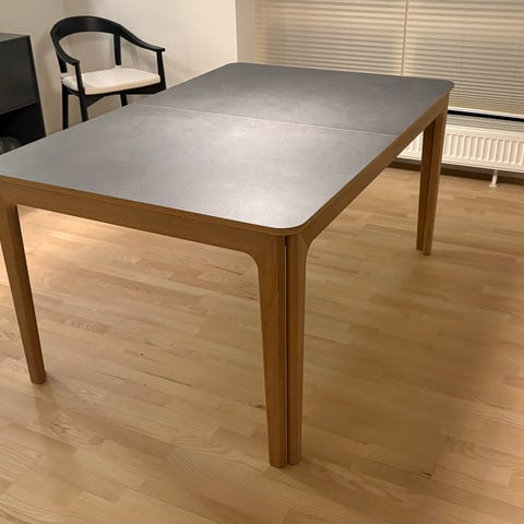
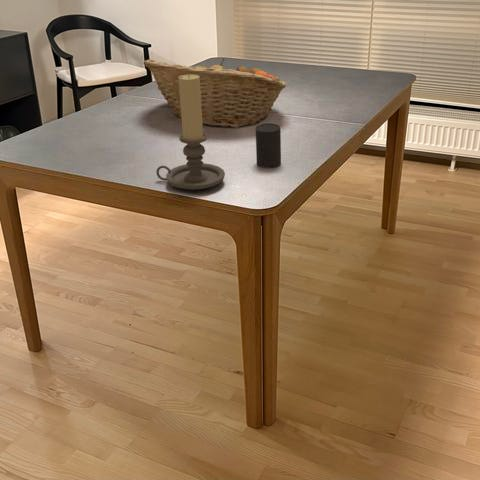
+ fruit basket [143,57,288,129]
+ cup [255,122,282,169]
+ candle holder [155,74,226,191]
